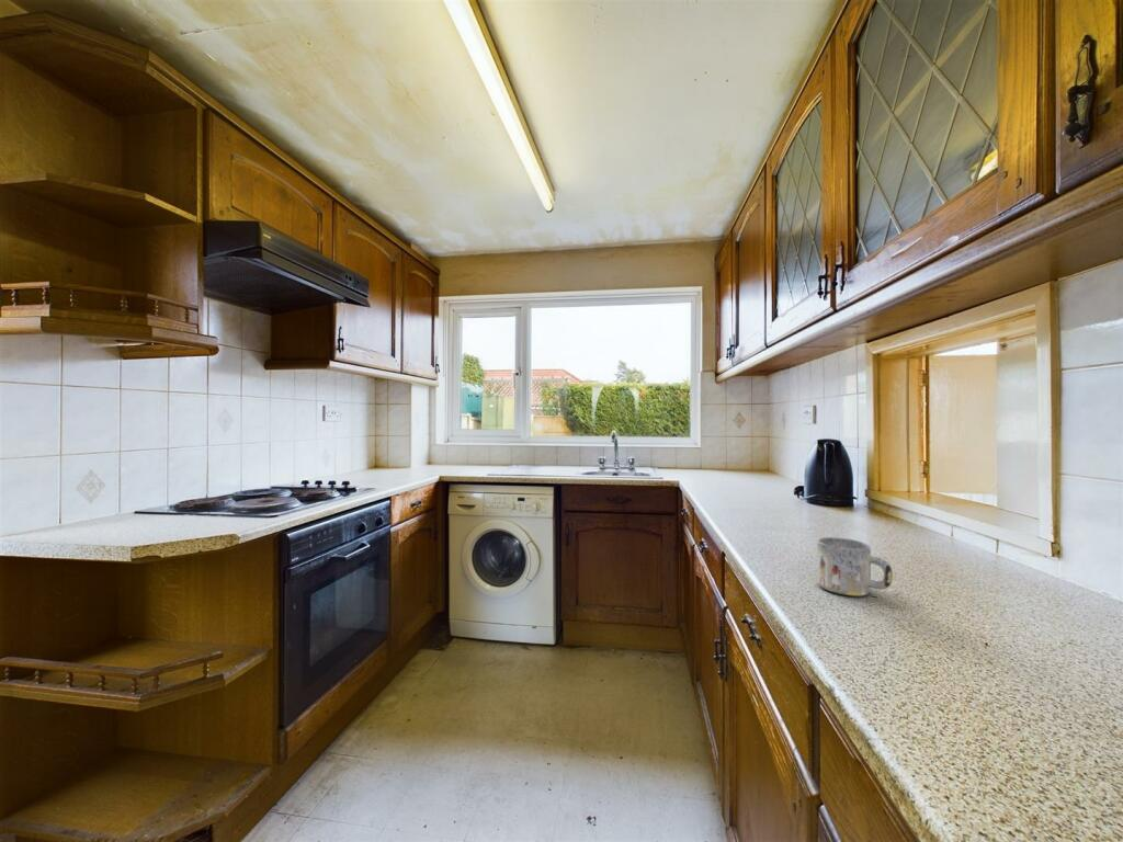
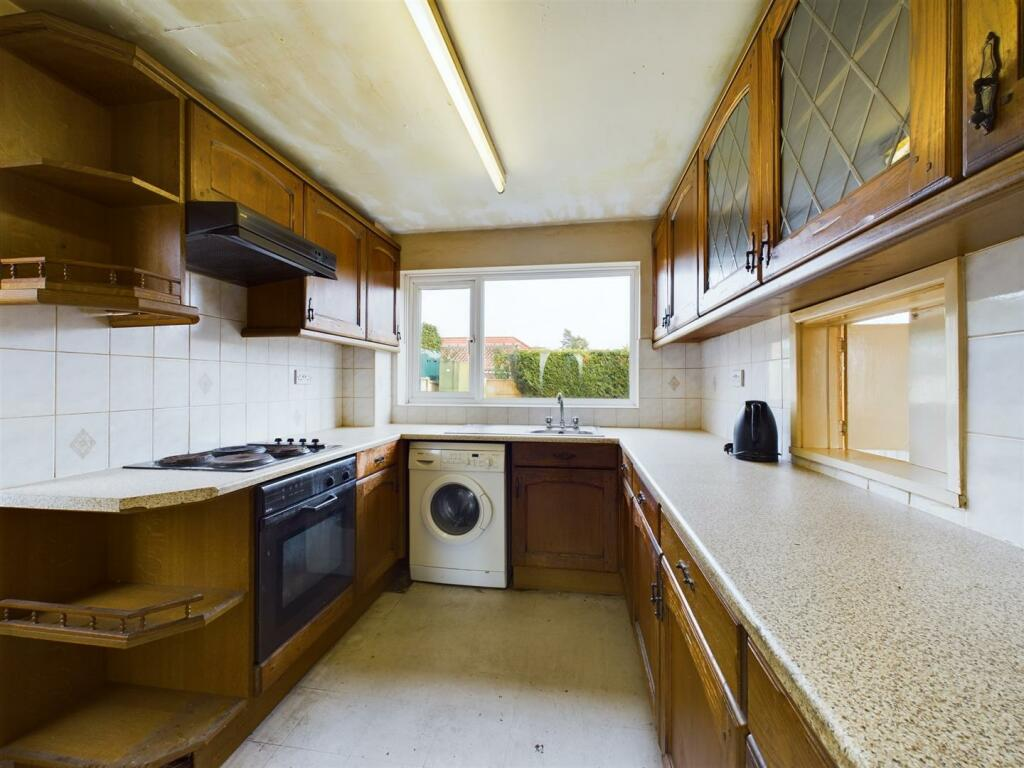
- mug [816,536,894,596]
